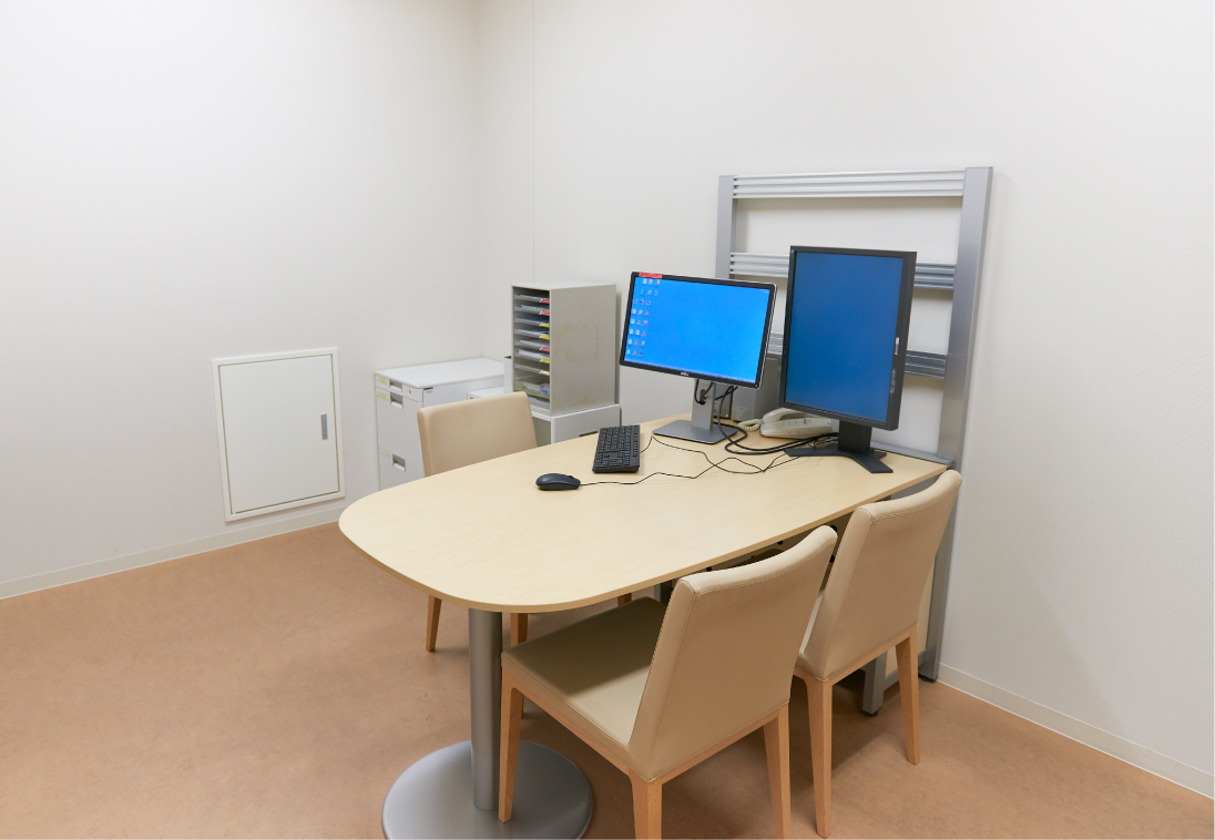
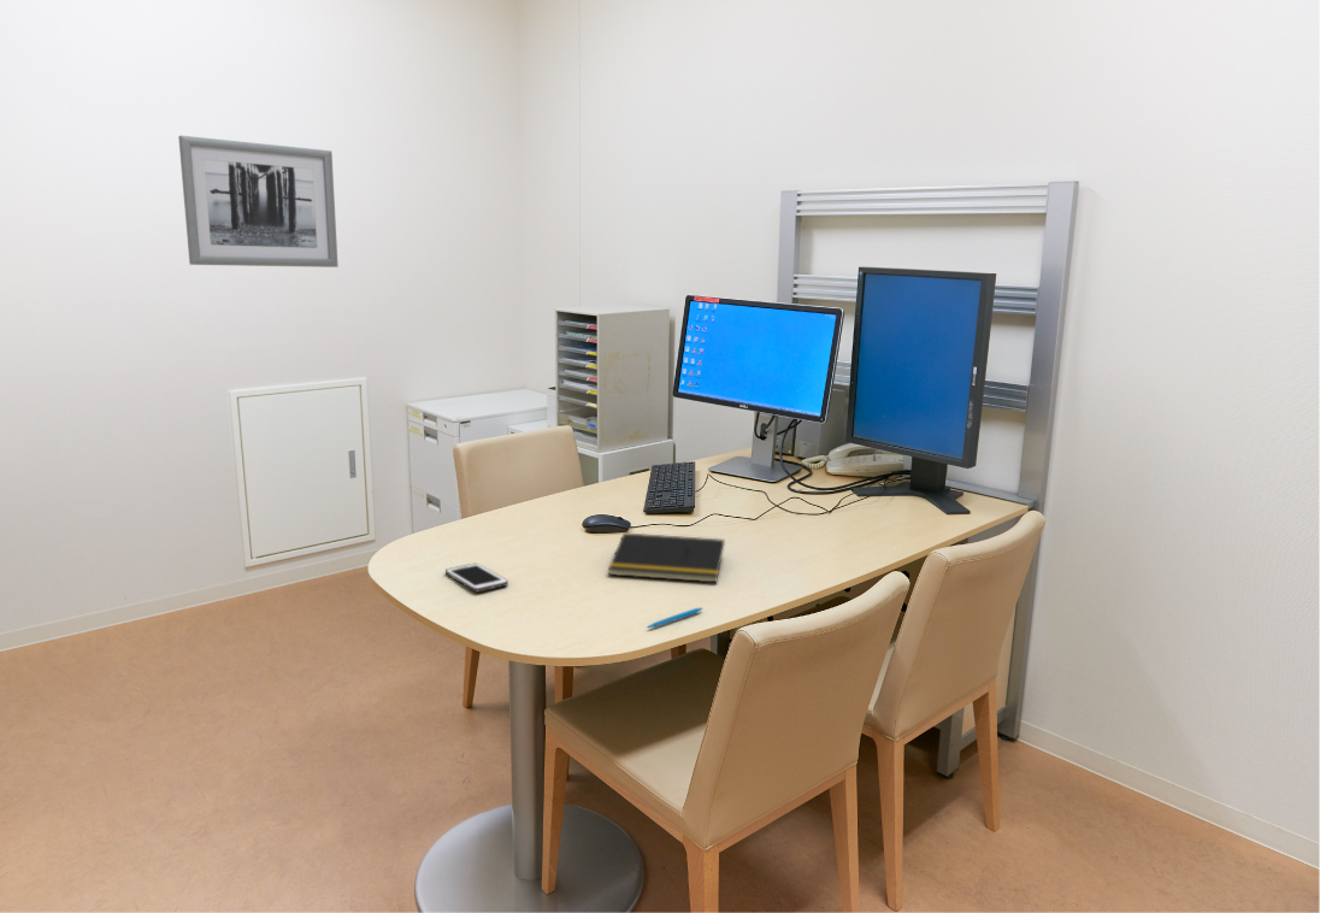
+ notepad [607,531,725,583]
+ wall art [177,135,340,269]
+ pen [646,606,703,629]
+ cell phone [444,562,509,594]
